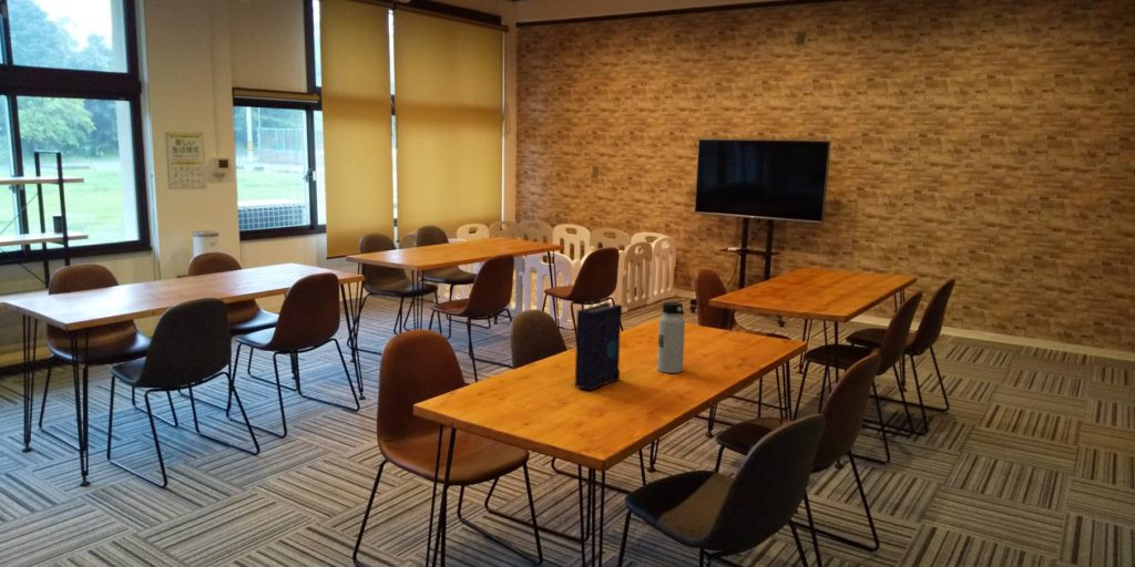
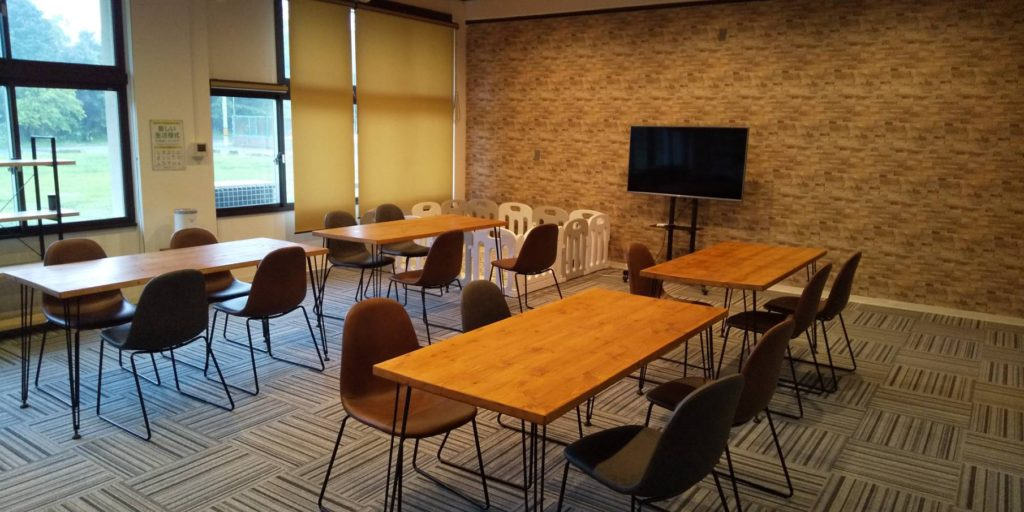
- water bottle [656,301,686,374]
- book [574,301,624,391]
